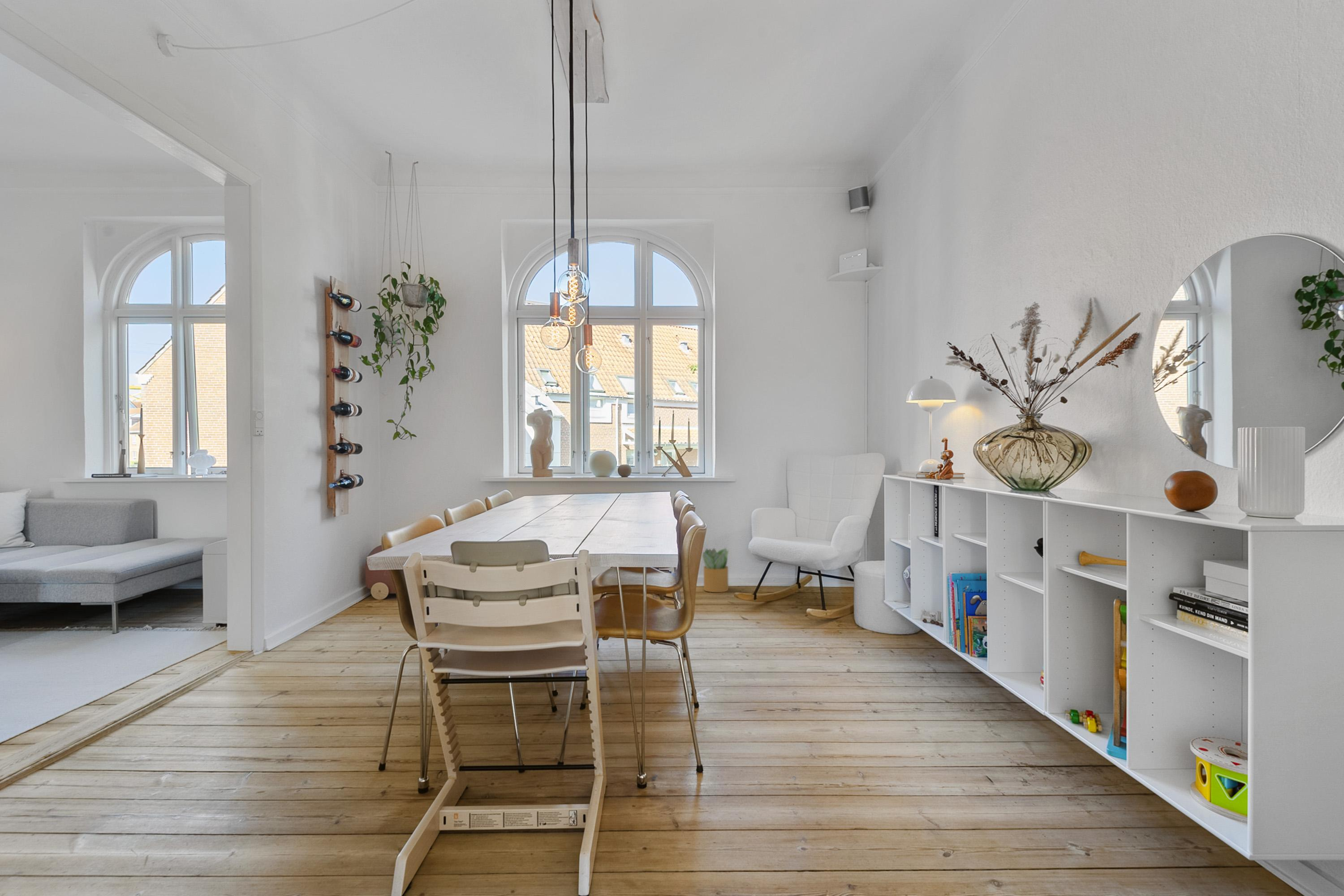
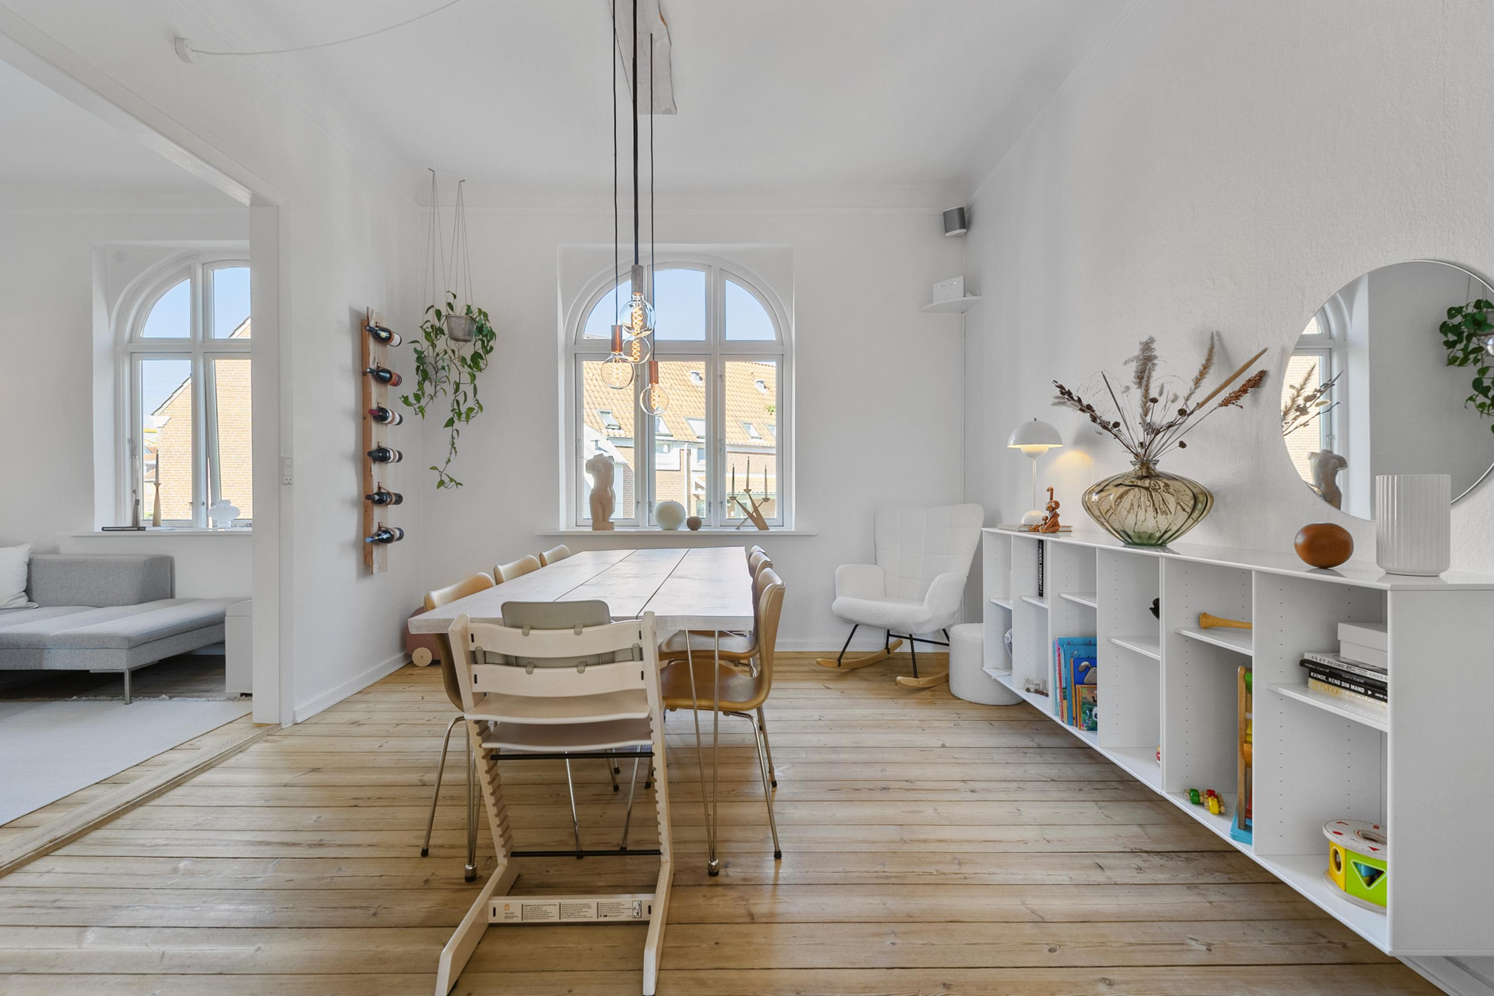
- potted plant [702,547,729,593]
